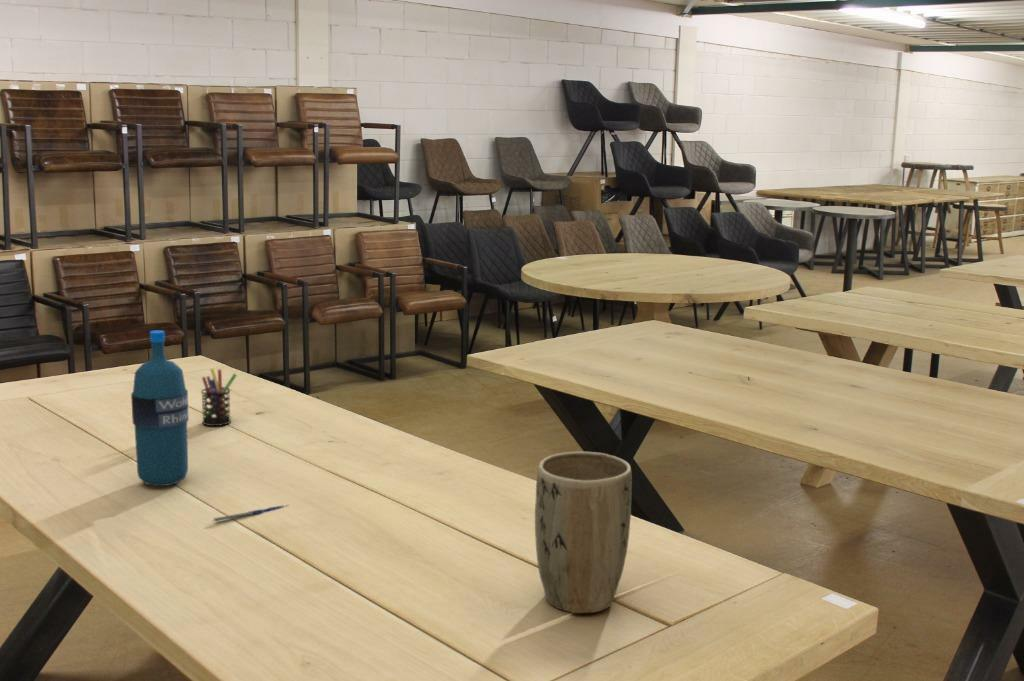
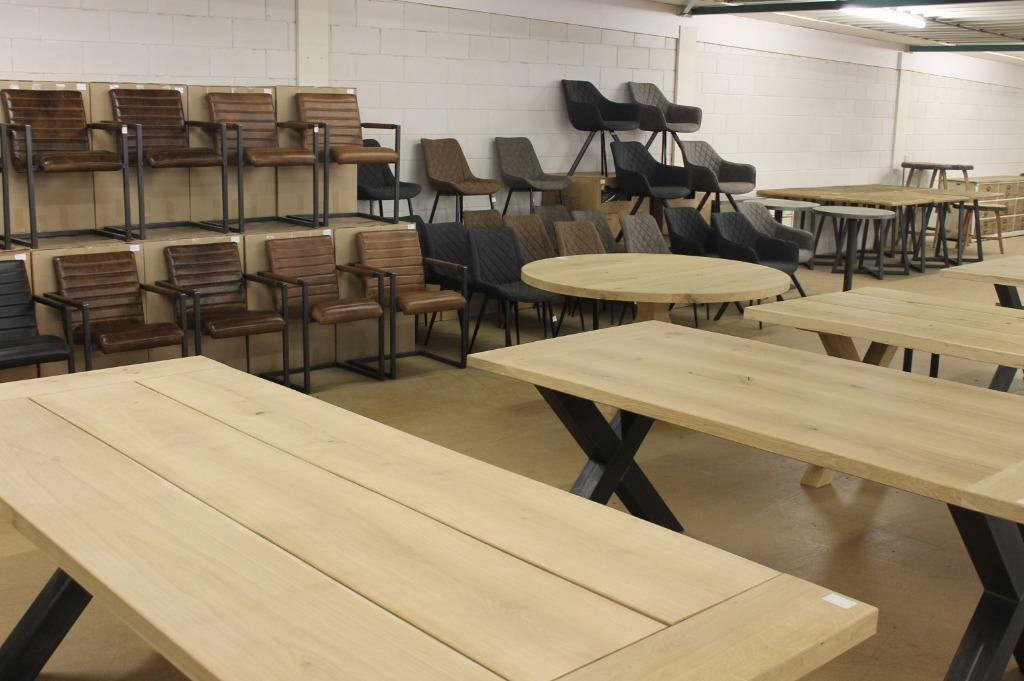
- water bottle [130,329,190,487]
- pen [212,504,290,523]
- pen holder [200,367,238,427]
- plant pot [534,450,633,614]
